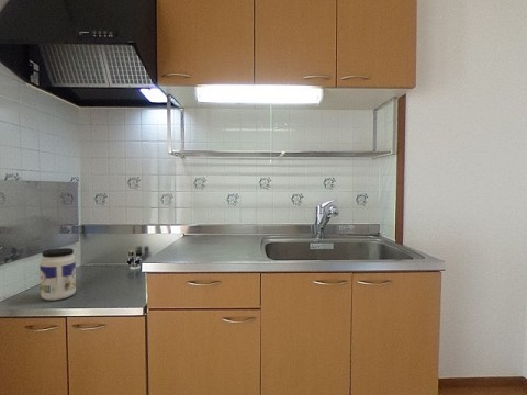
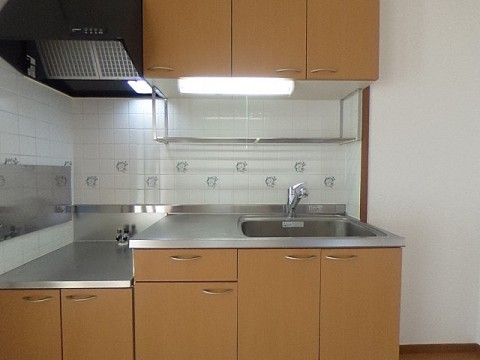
- jar [38,247,77,302]
